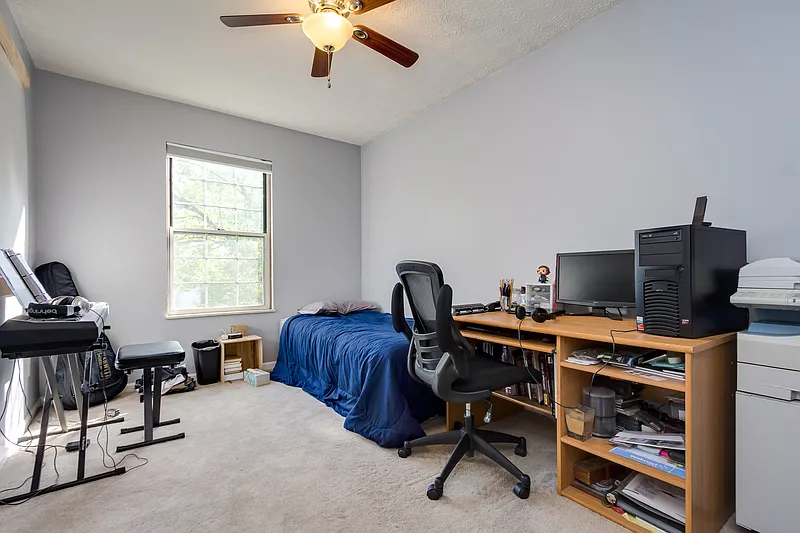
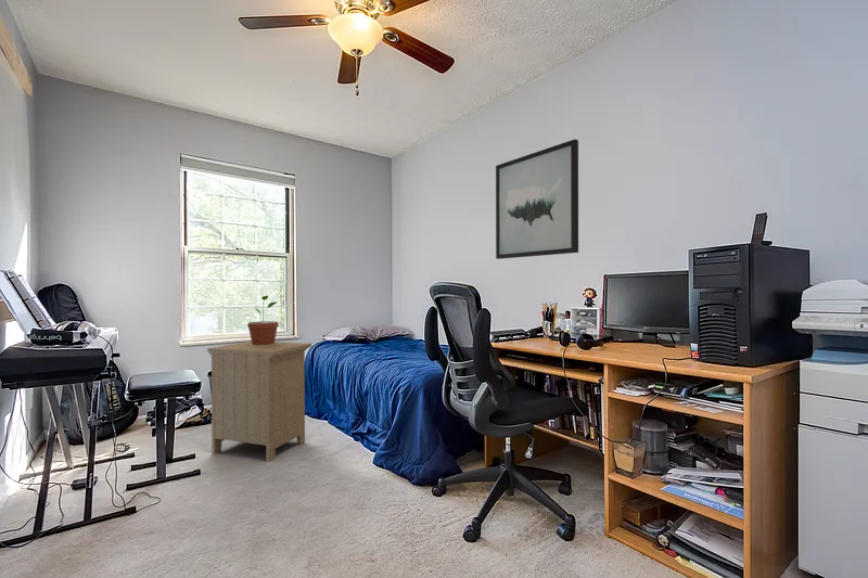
+ potted plant [246,295,280,345]
+ nightstand [206,341,312,463]
+ wall art [495,138,579,260]
